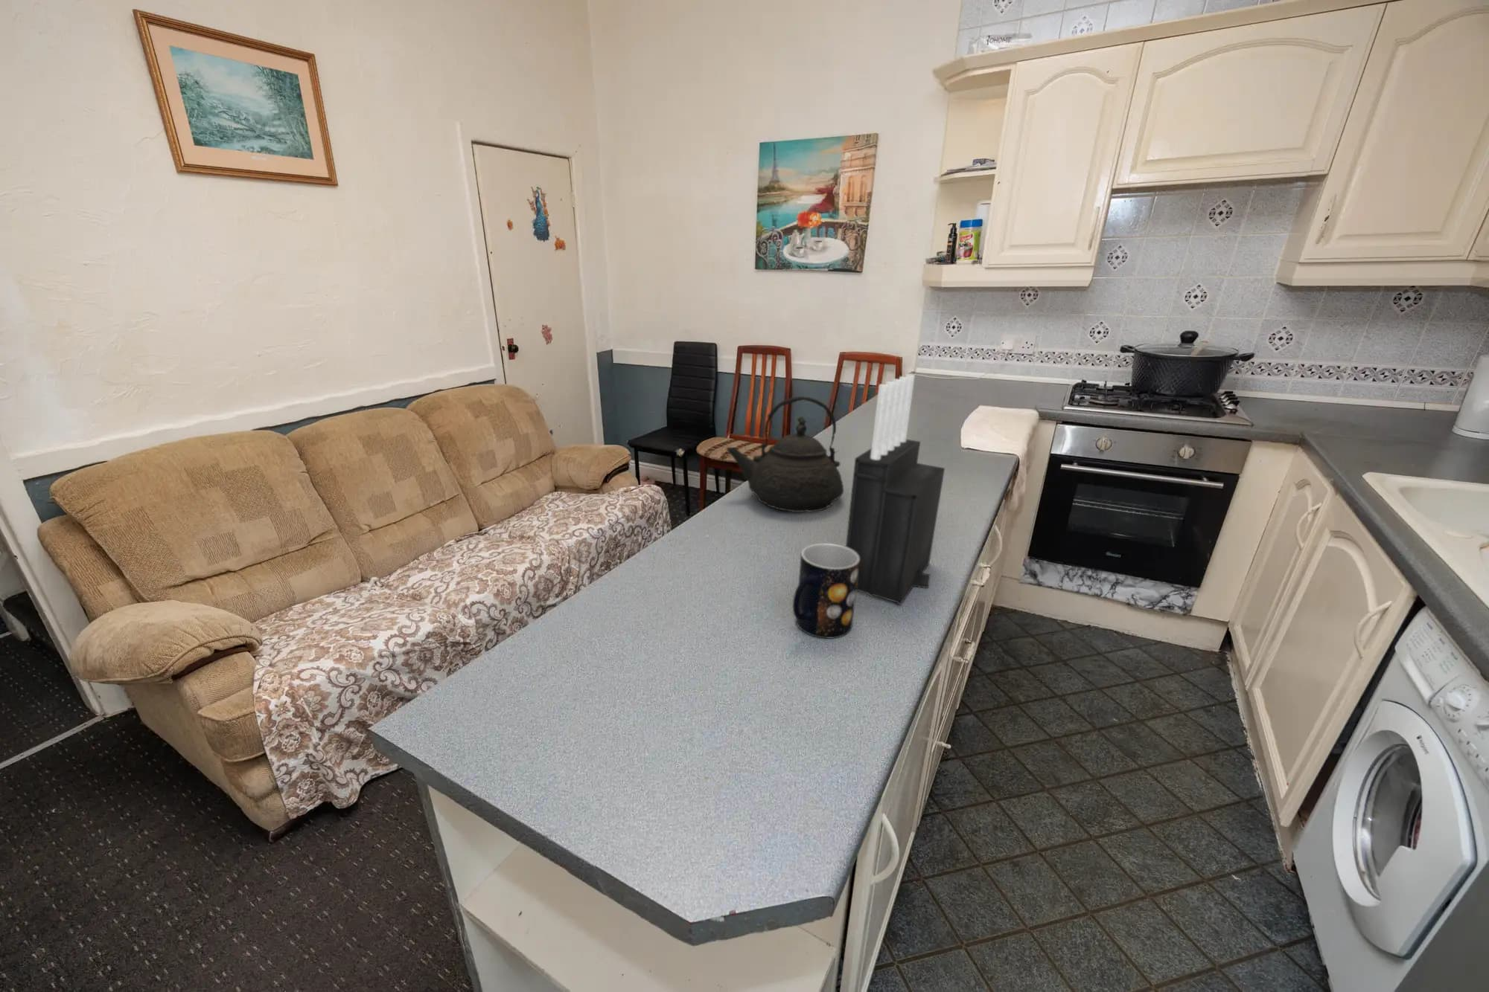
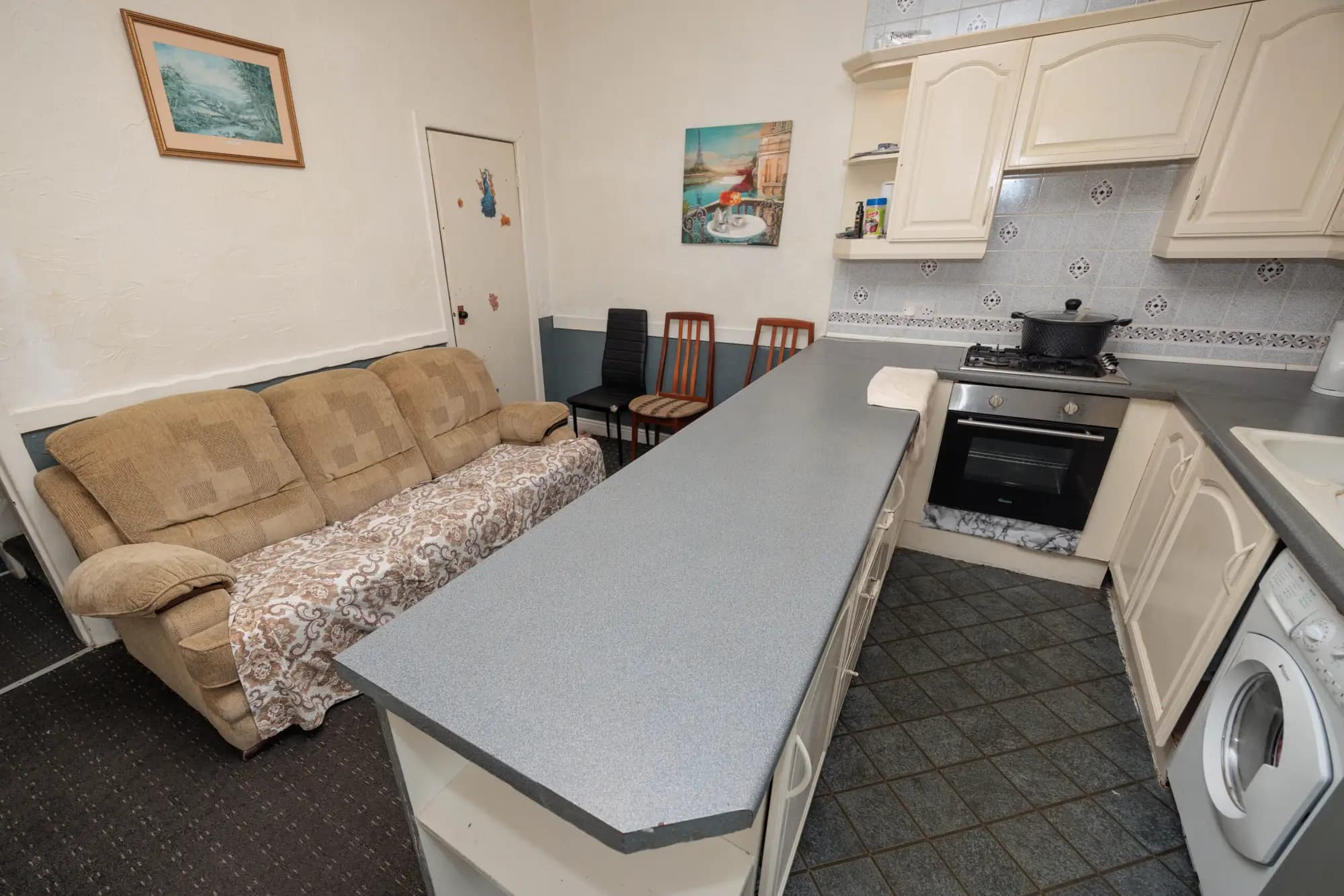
- knife block [845,373,945,606]
- teakettle [726,395,844,513]
- mug [792,542,860,639]
